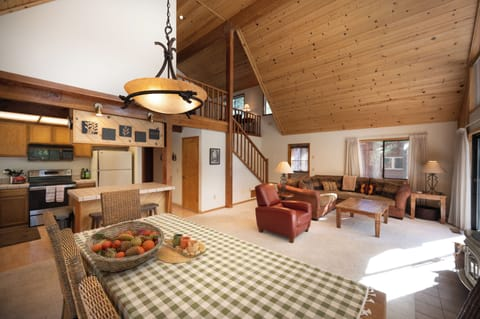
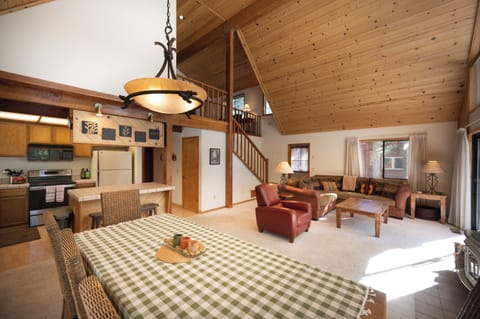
- fruit basket [84,220,165,274]
